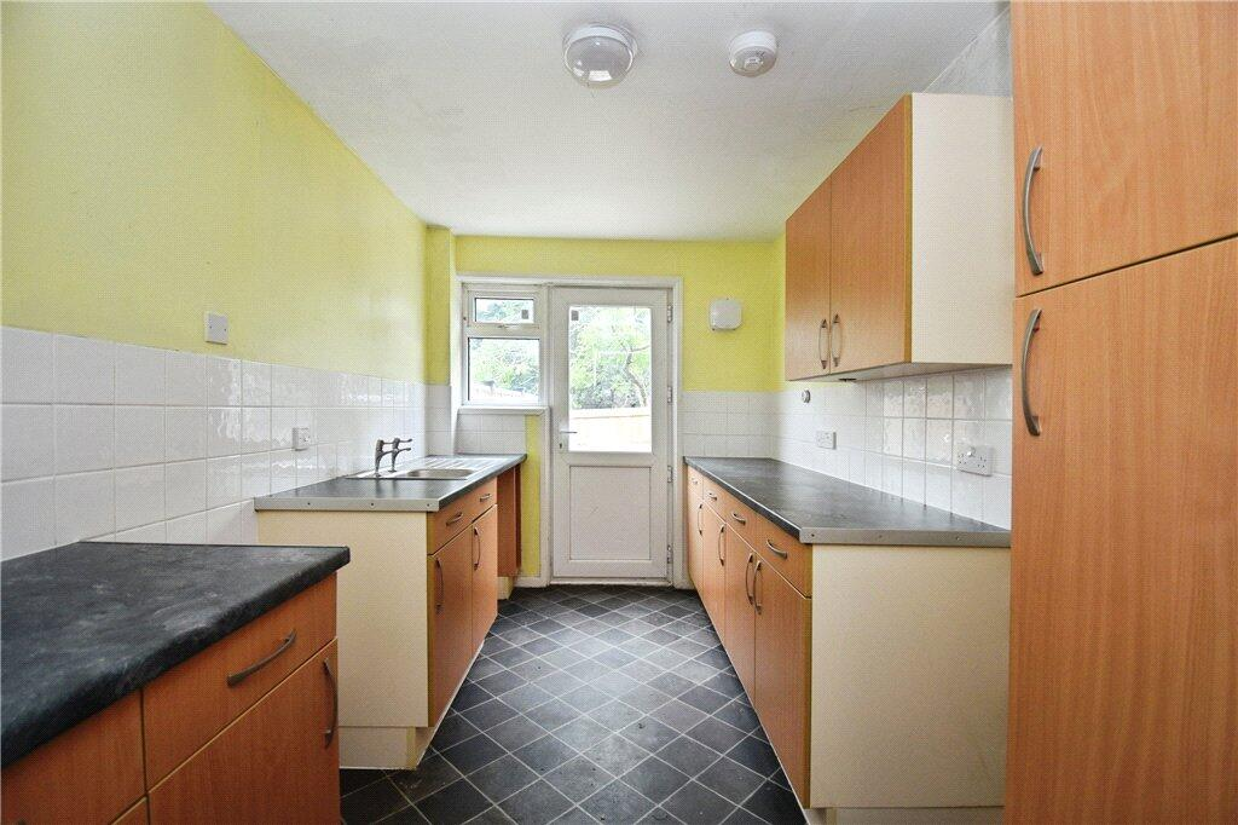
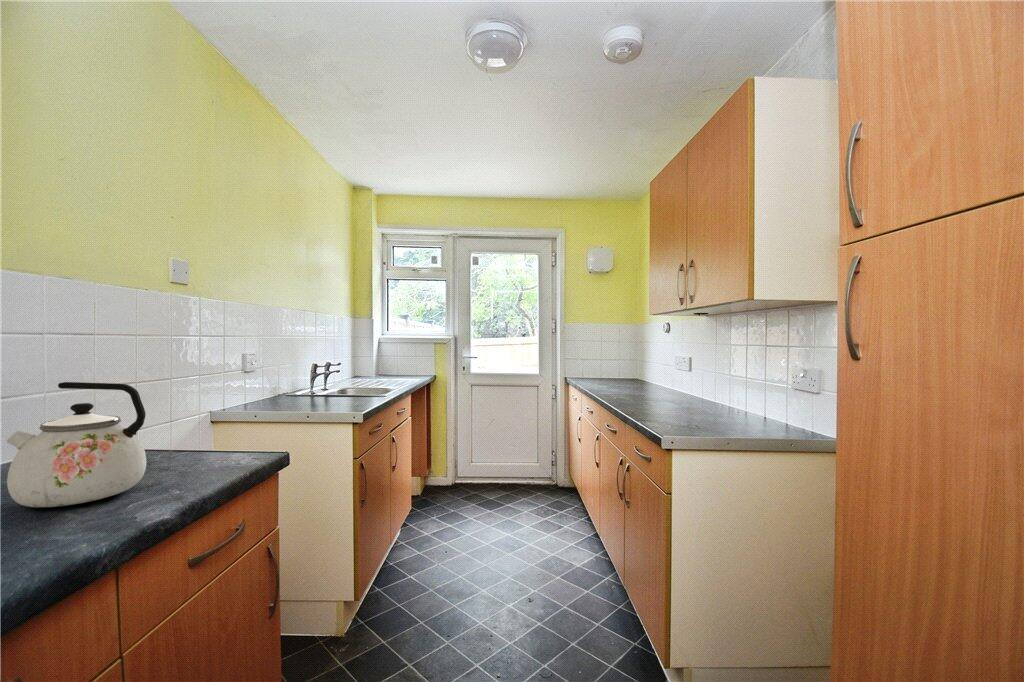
+ kettle [6,381,147,508]
